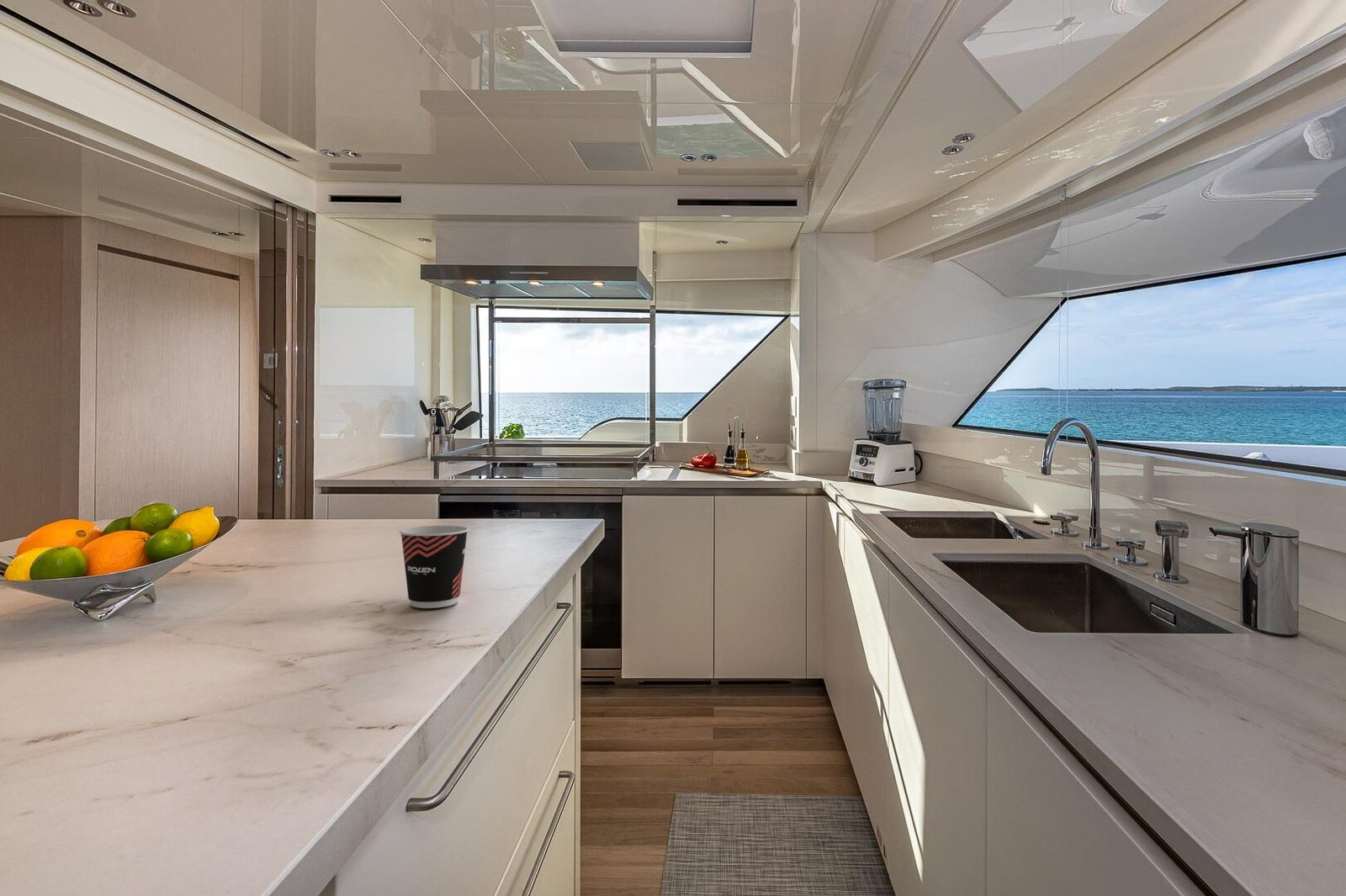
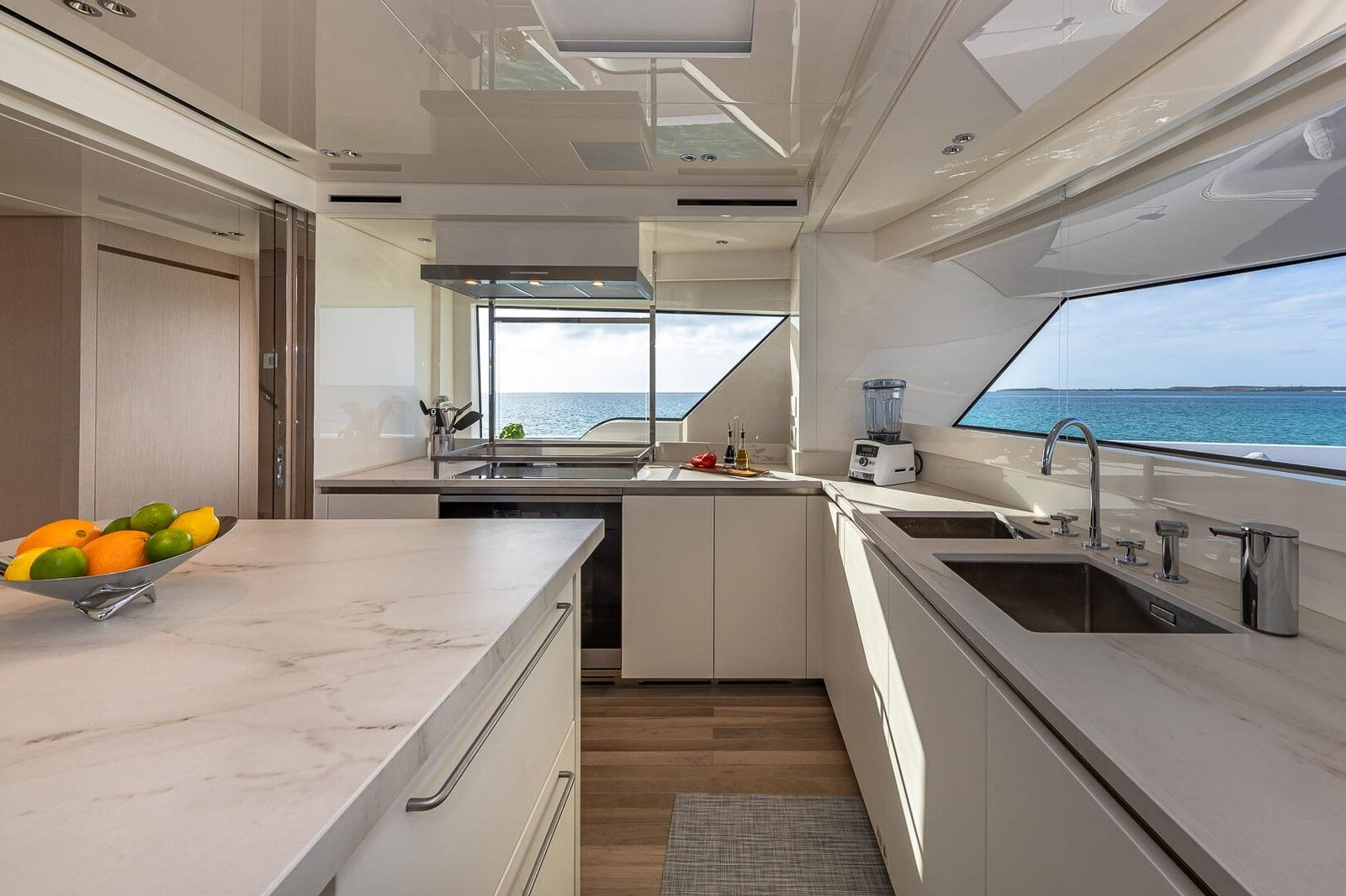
- cup [399,525,469,609]
